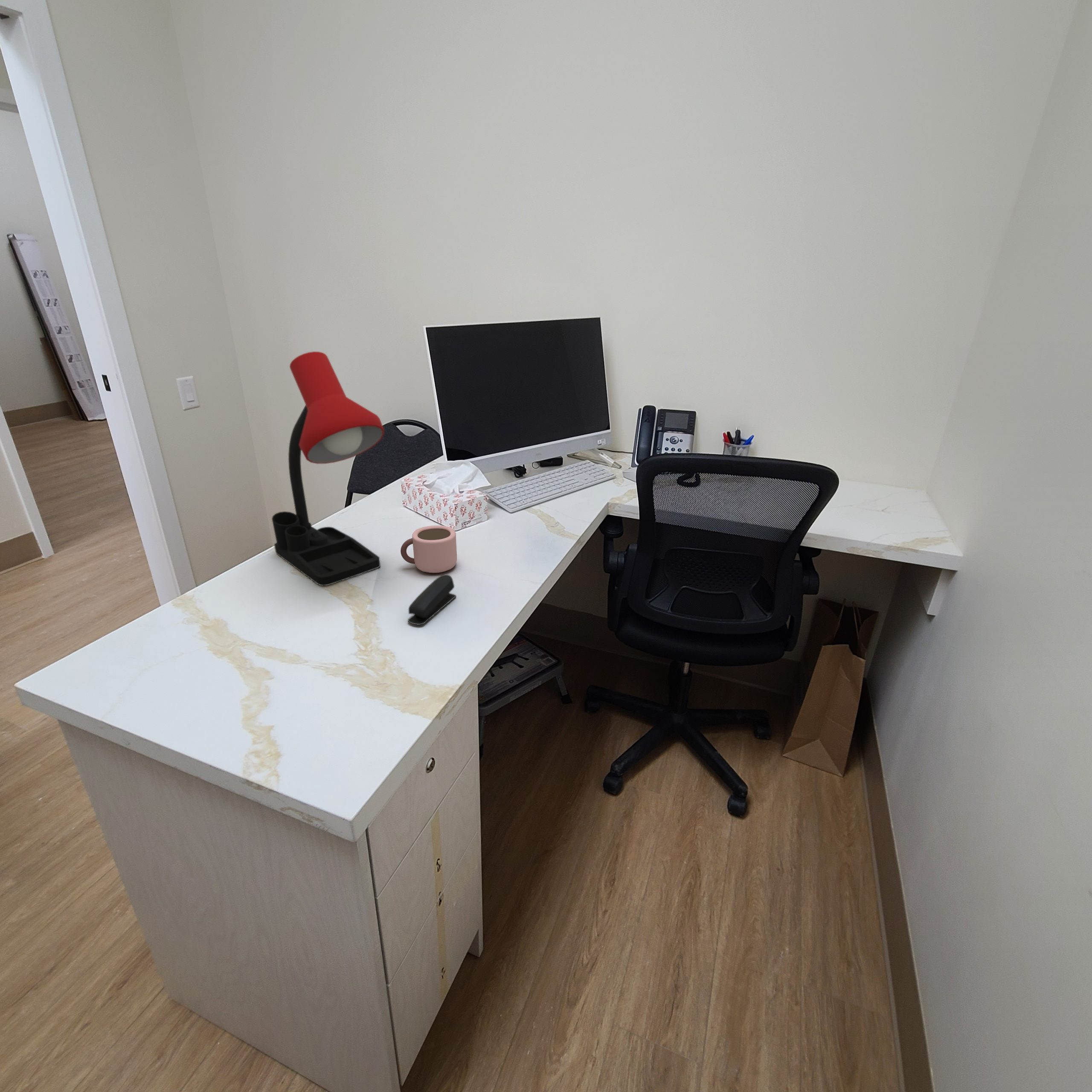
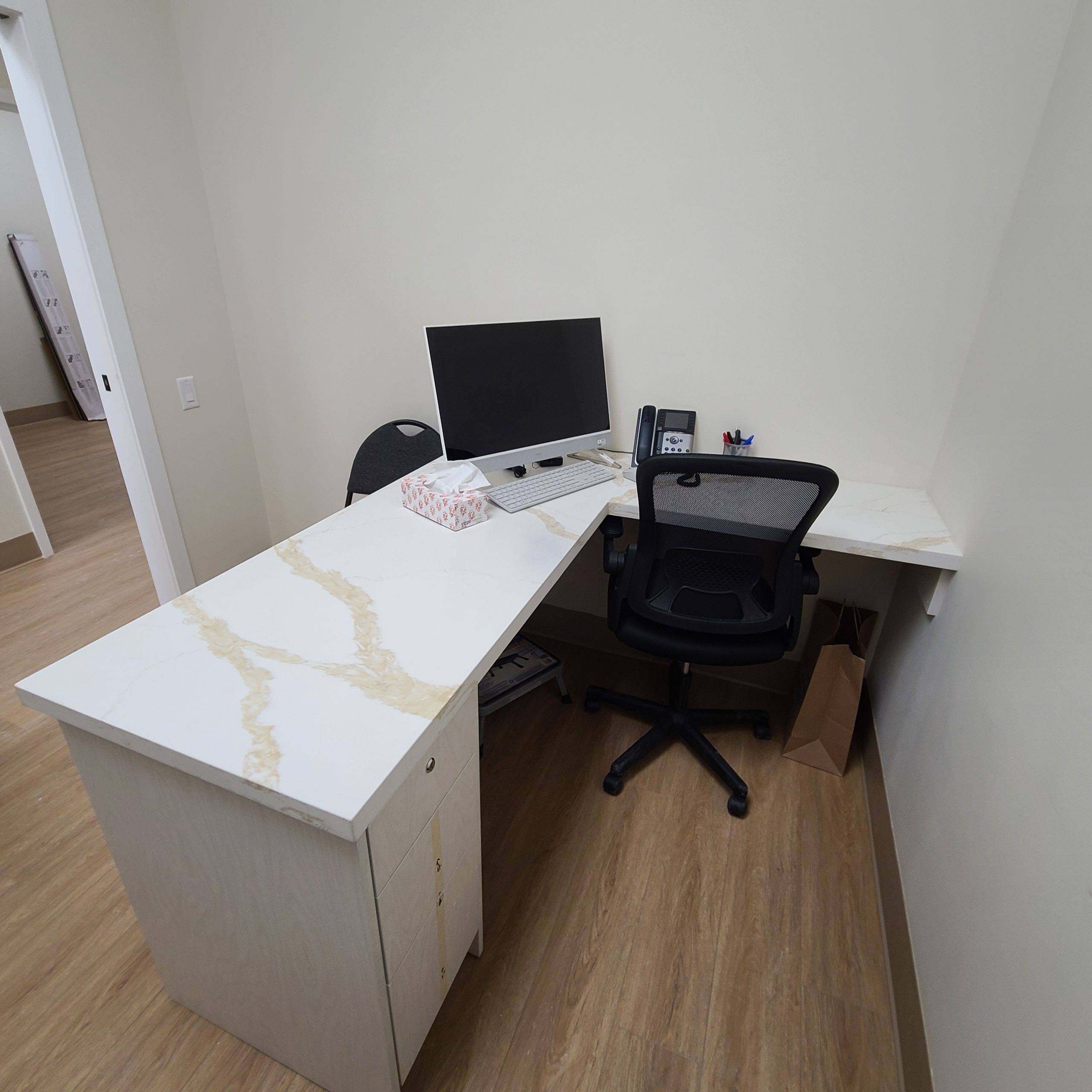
- stapler [407,574,456,625]
- desk lamp [271,351,385,586]
- mug [400,525,457,573]
